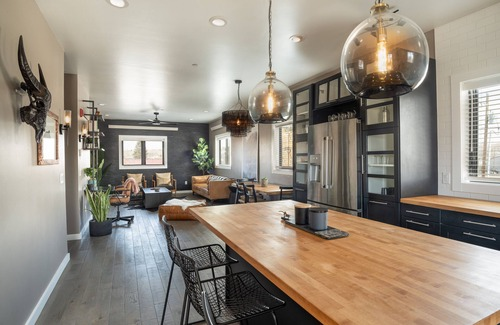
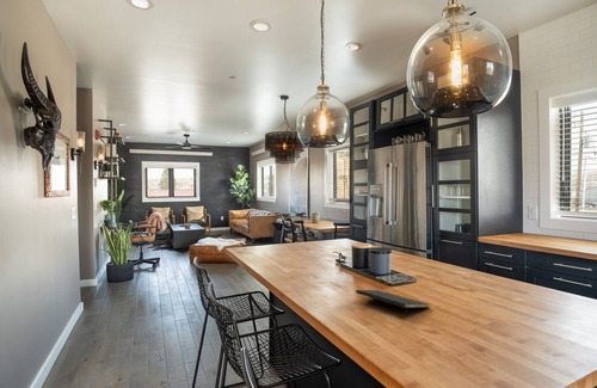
+ notepad [355,289,432,319]
